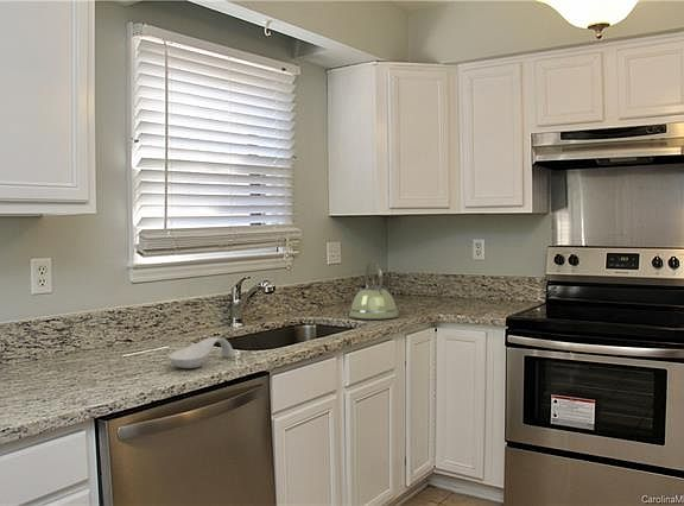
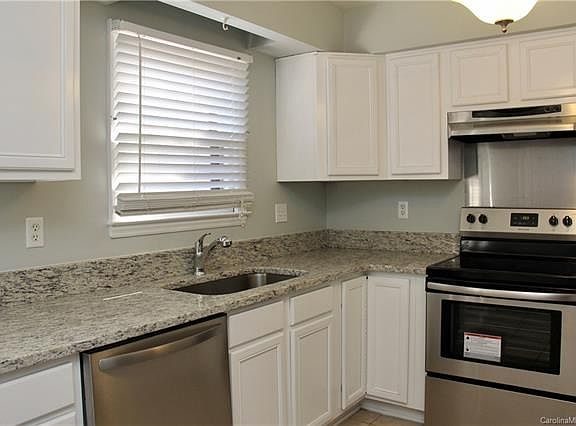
- kettle [348,259,400,321]
- spoon rest [167,336,235,369]
